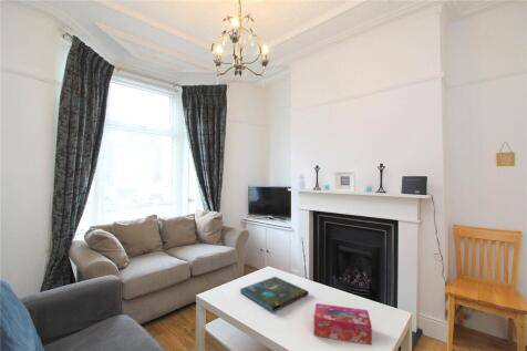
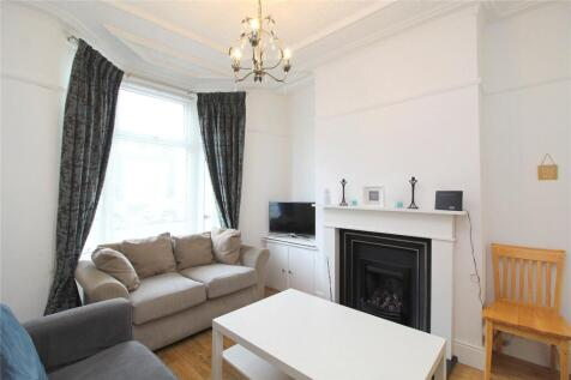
- tissue box [313,302,373,345]
- board game [239,276,310,313]
